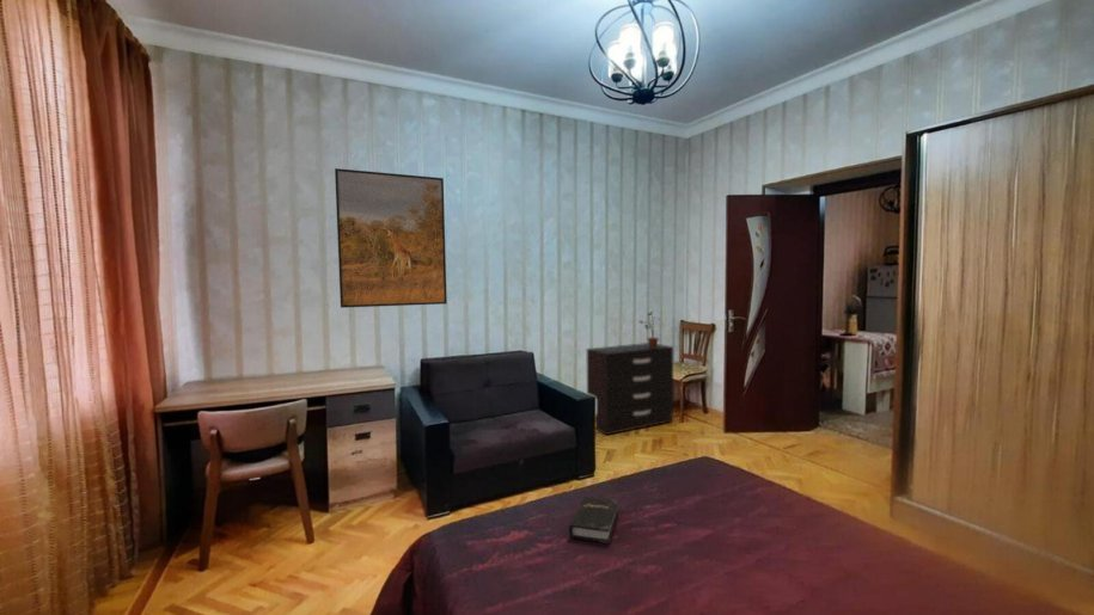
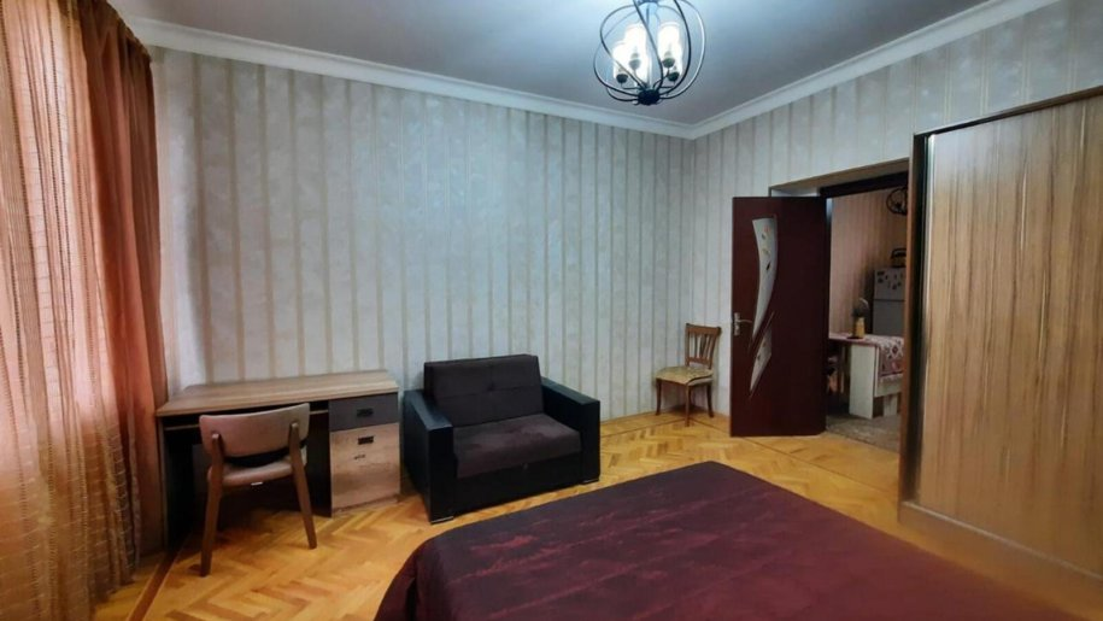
- dresser [586,342,674,436]
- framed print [334,167,448,309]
- potted plant [638,310,660,346]
- hardback book [568,496,619,545]
